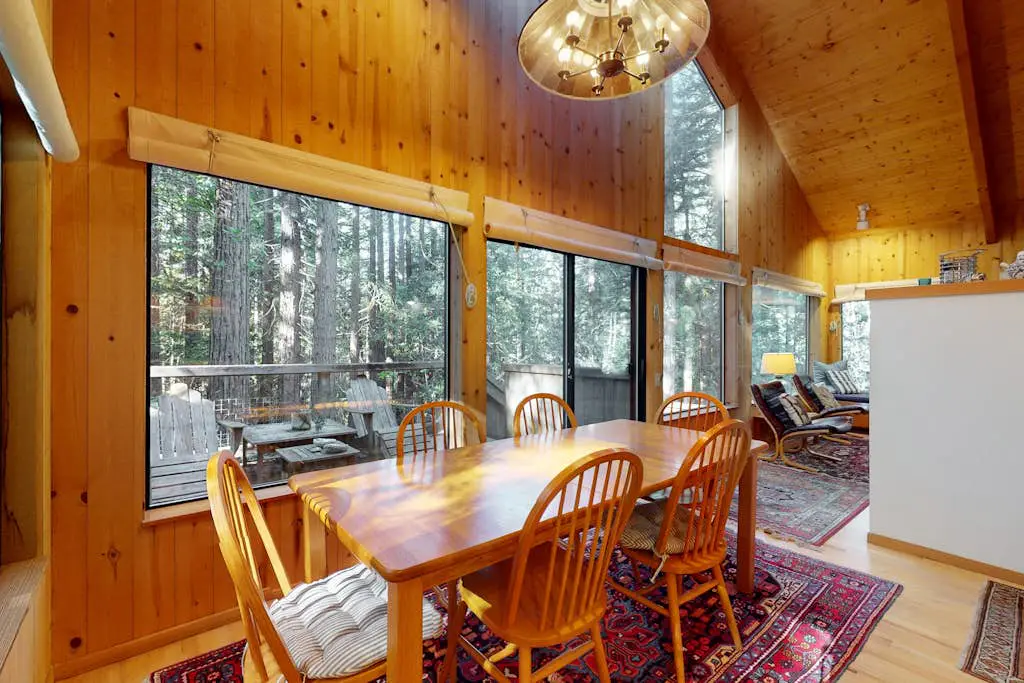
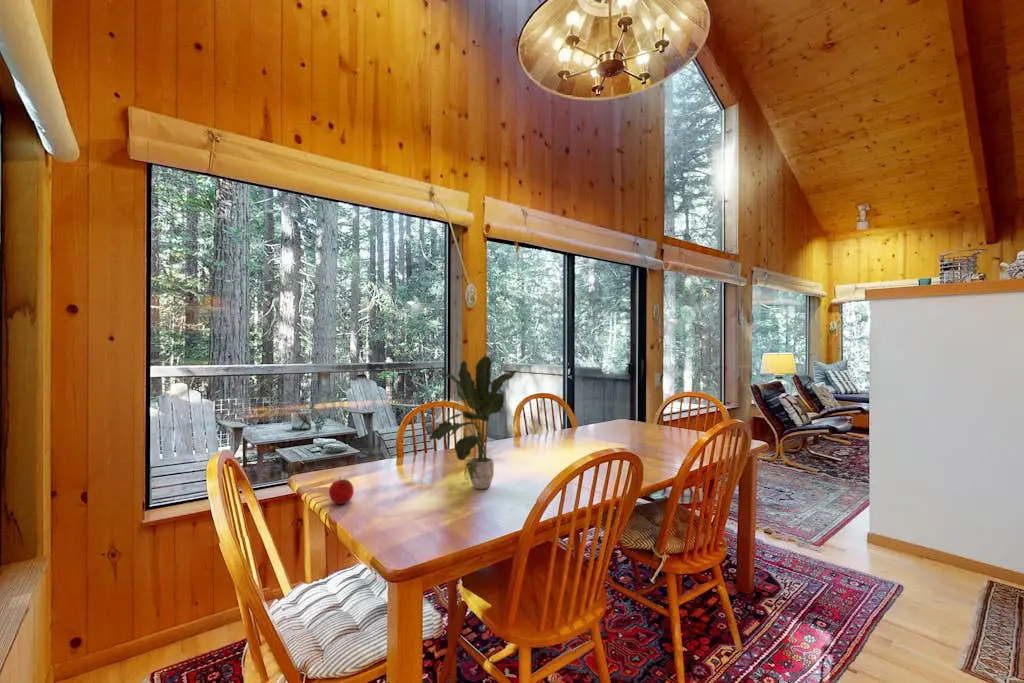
+ potted plant [428,354,518,490]
+ apple [328,476,355,505]
